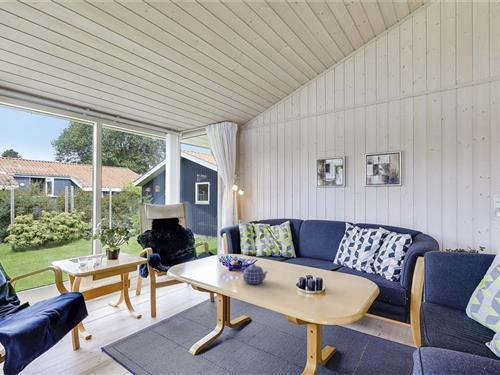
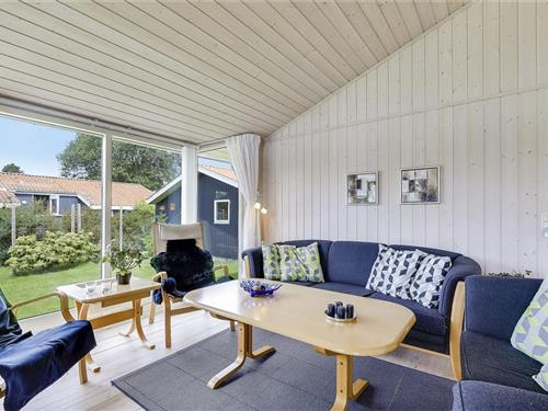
- teapot [241,263,269,285]
